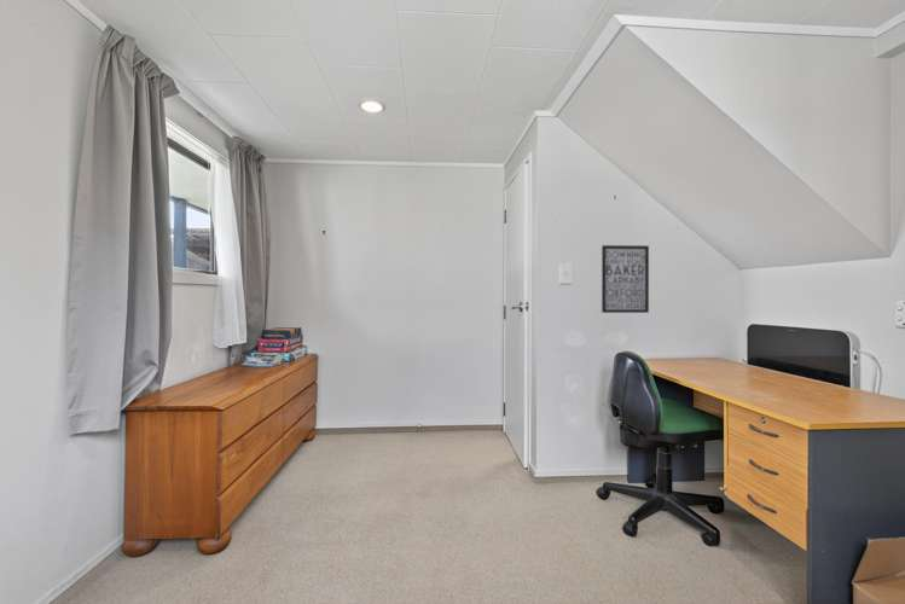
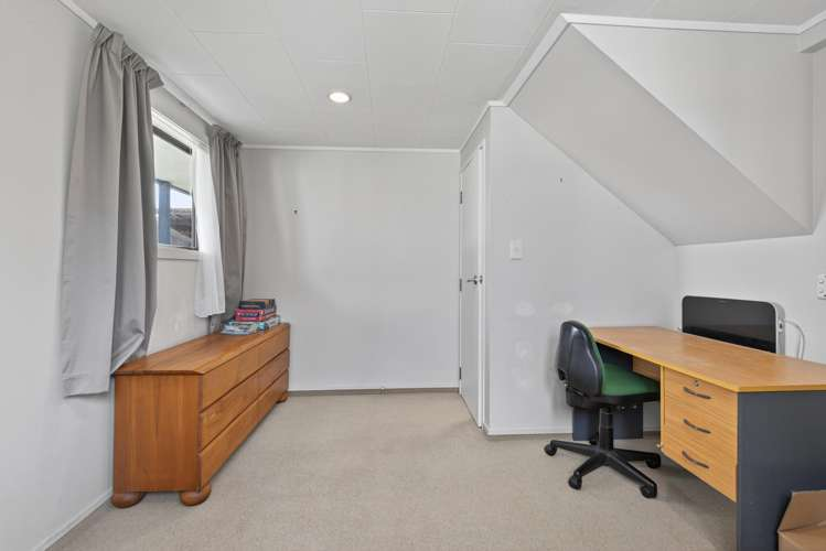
- wall art [601,244,650,314]
